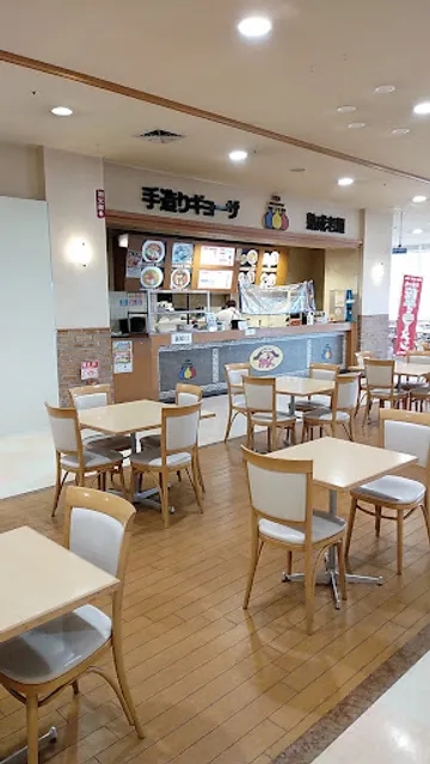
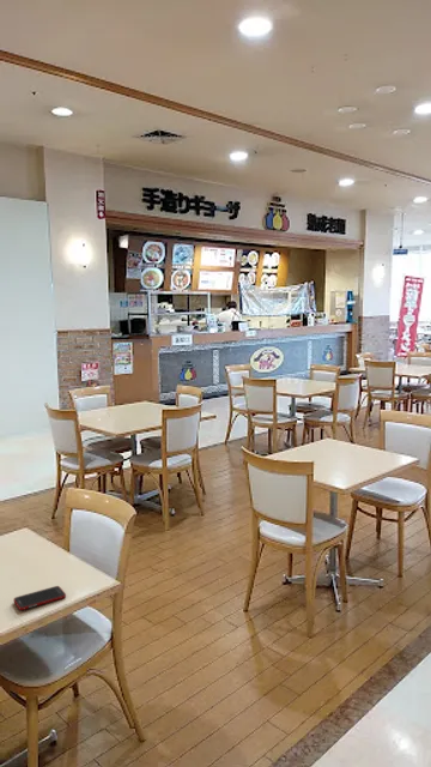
+ cell phone [12,585,67,611]
